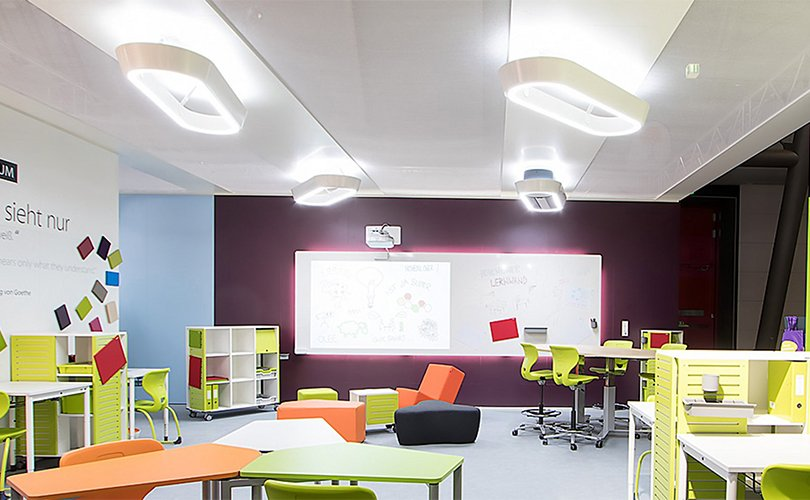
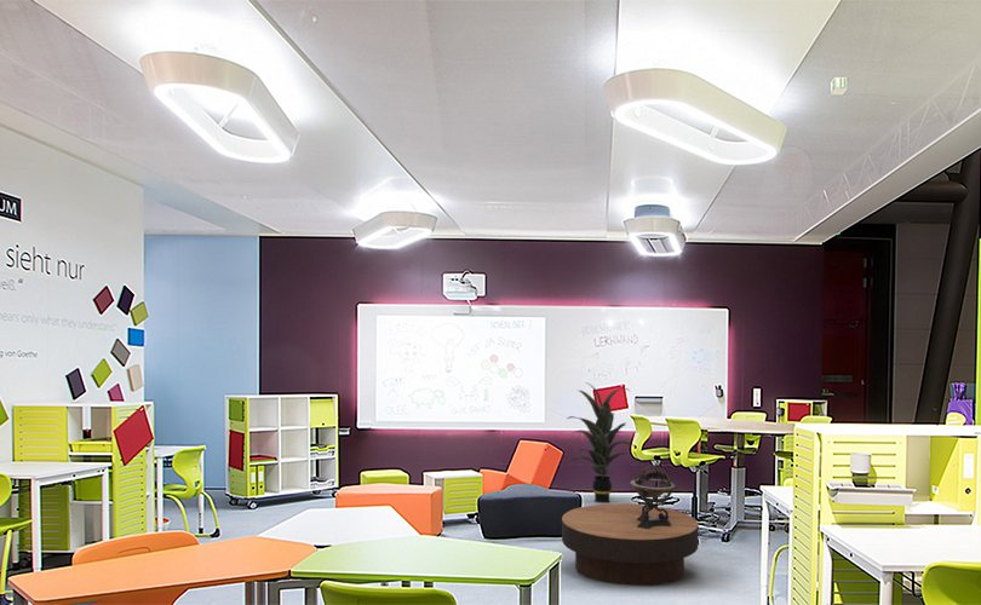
+ armillary sphere [629,465,676,529]
+ indoor plant [566,381,633,505]
+ coffee table [561,502,700,587]
